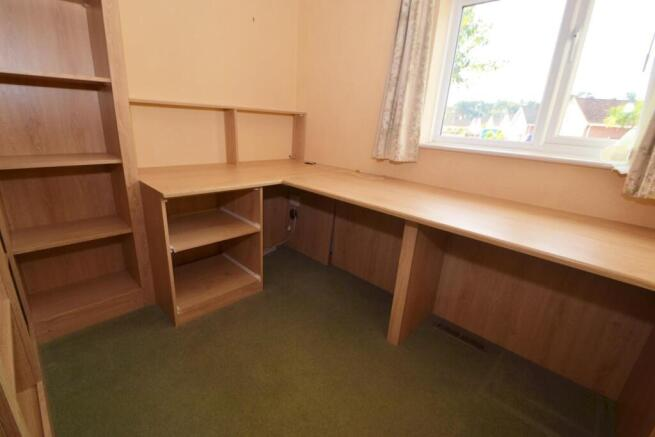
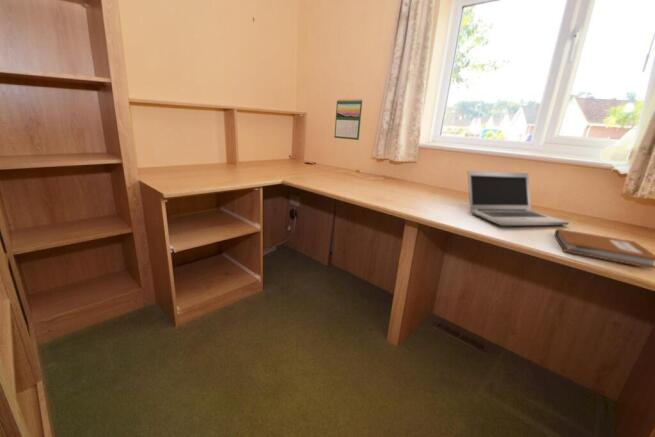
+ notebook [553,228,655,270]
+ laptop [467,170,570,226]
+ calendar [334,98,363,141]
